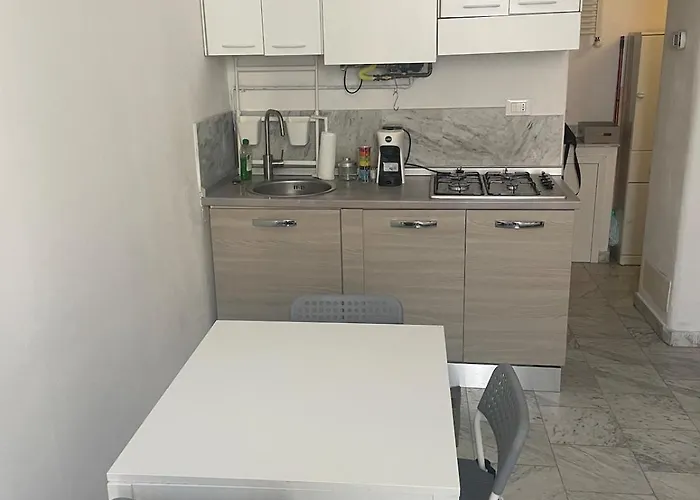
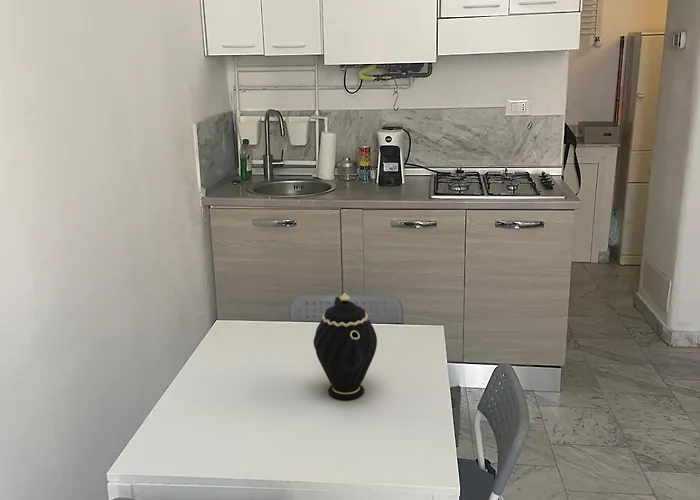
+ teapot [313,292,378,401]
